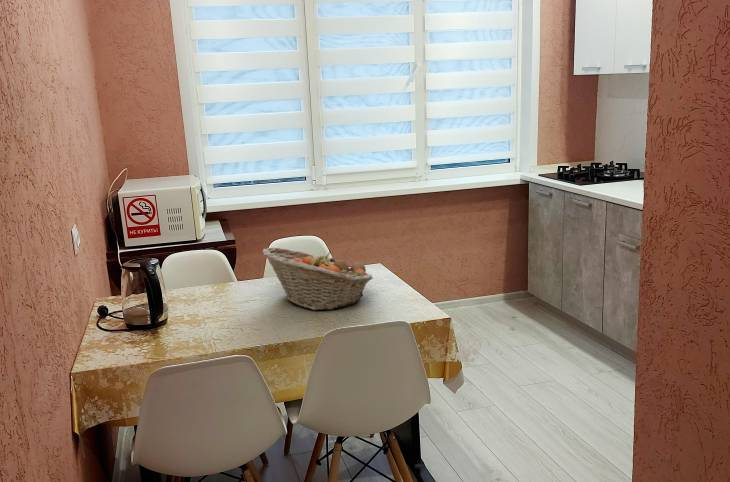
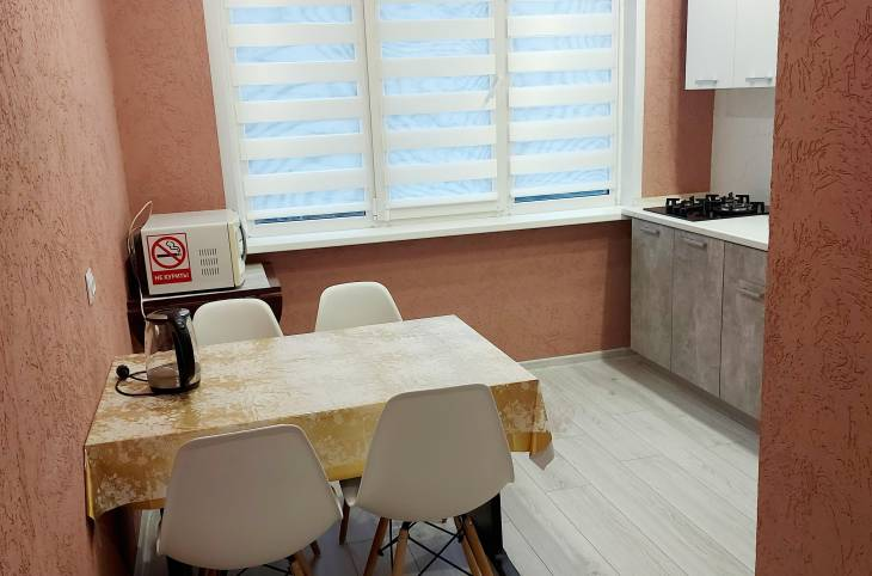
- fruit basket [262,247,374,311]
